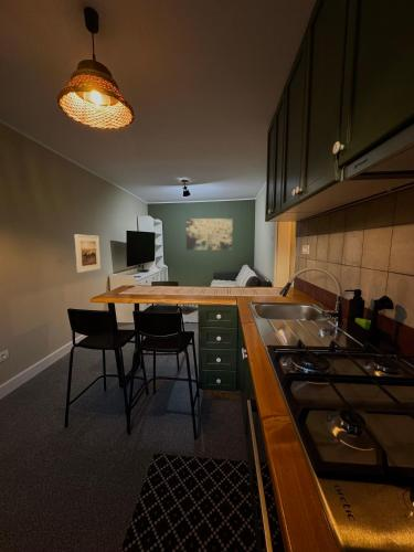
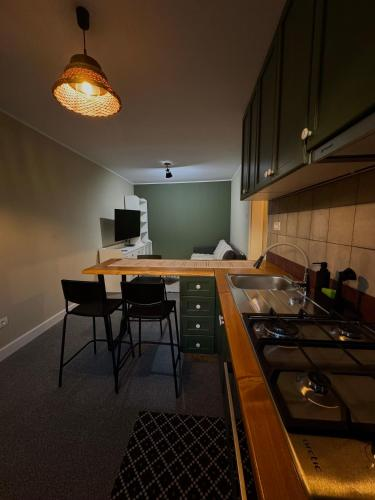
- wall art [185,217,234,251]
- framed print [74,234,102,274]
